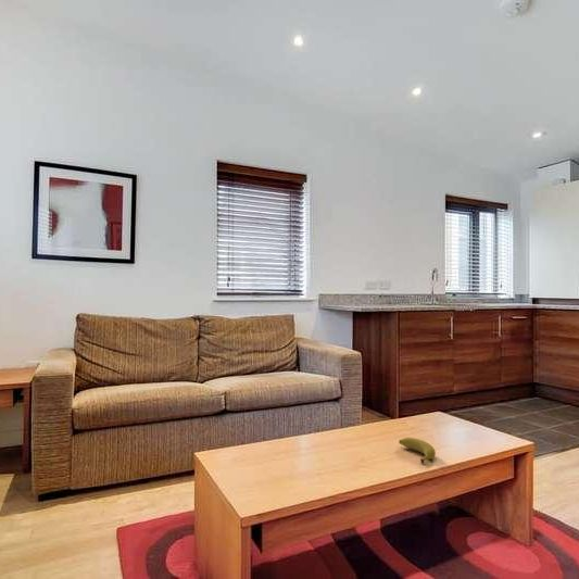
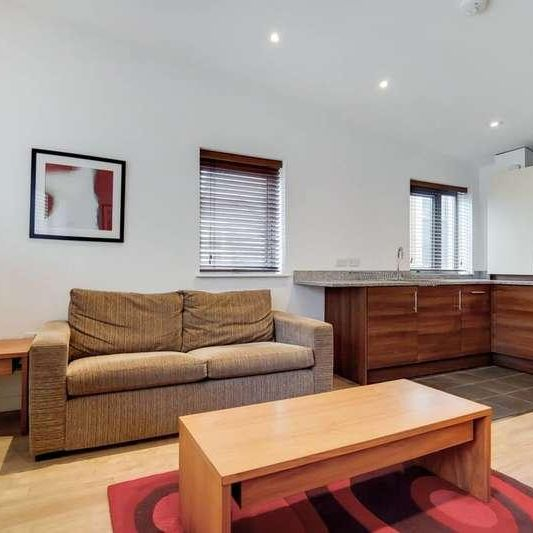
- banana [398,437,437,464]
